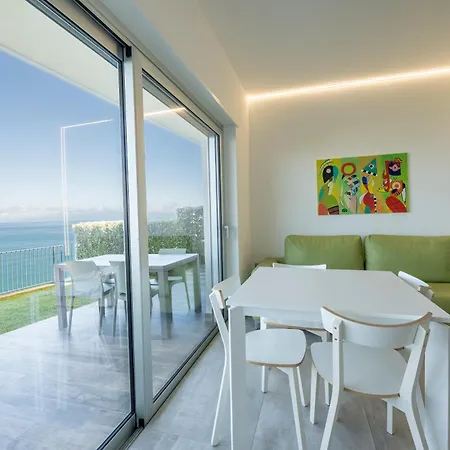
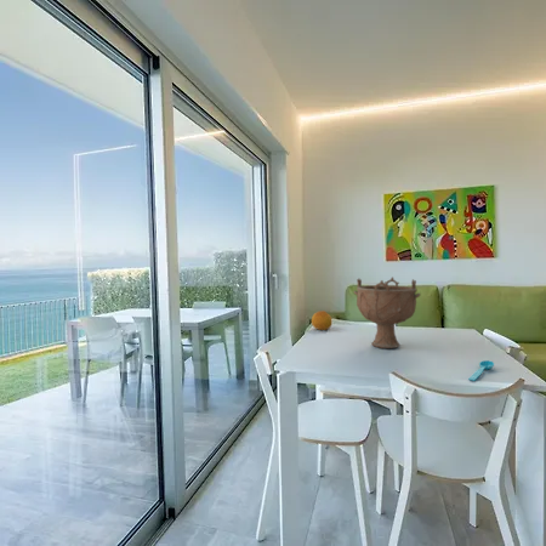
+ decorative bowl [353,275,422,349]
+ fruit [311,309,334,331]
+ spoon [467,359,495,382]
